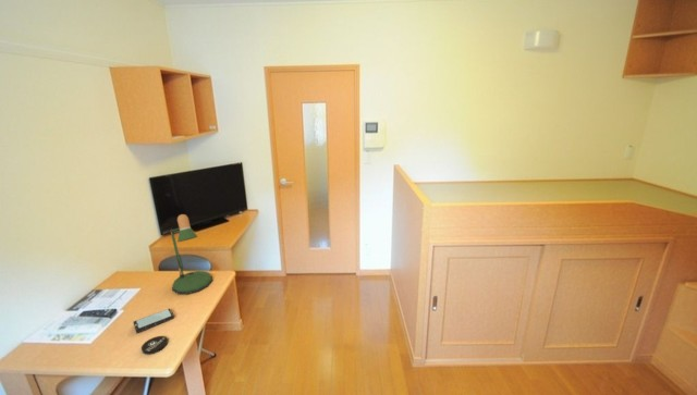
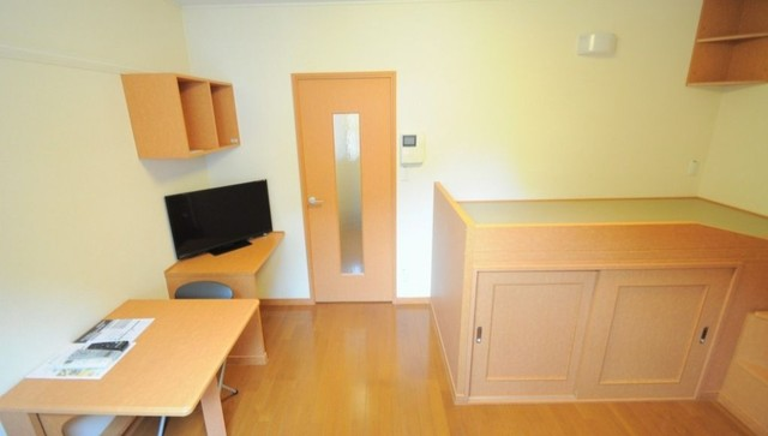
- coaster [140,335,169,356]
- desk lamp [169,213,213,295]
- smartphone [132,307,174,334]
